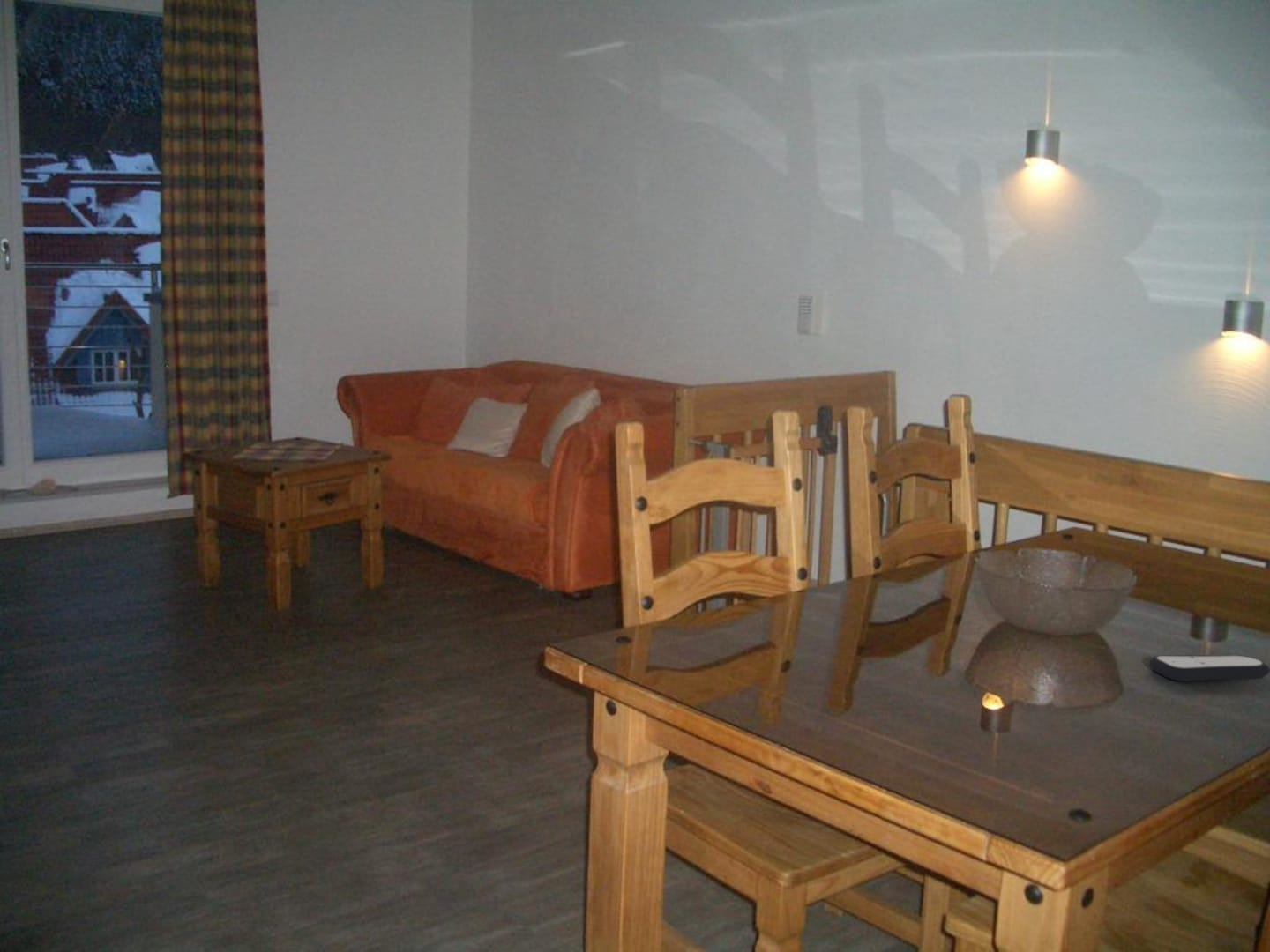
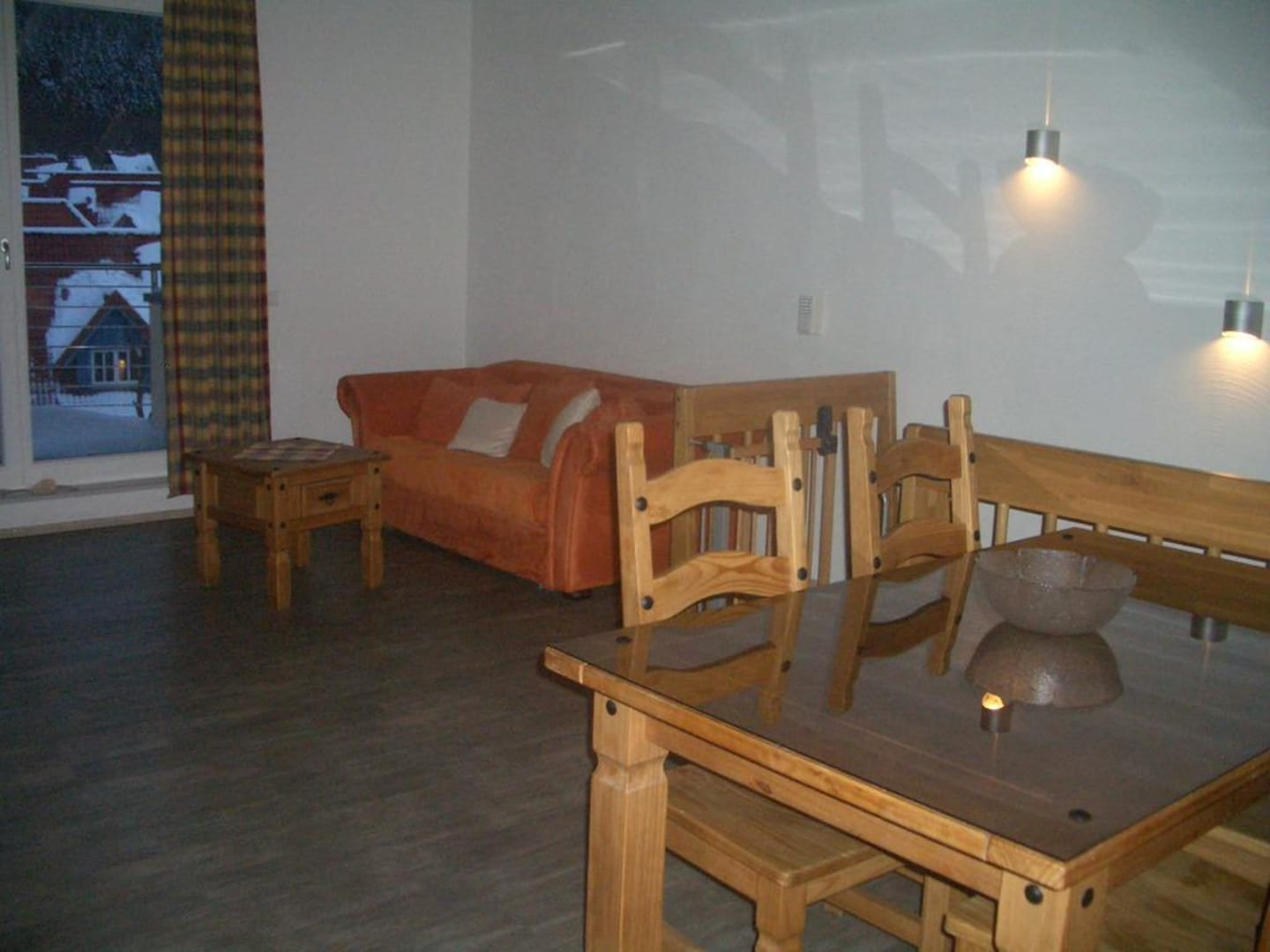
- remote control [1148,654,1270,682]
